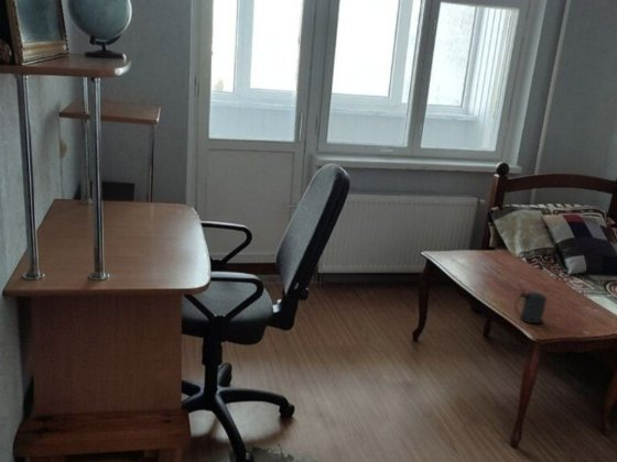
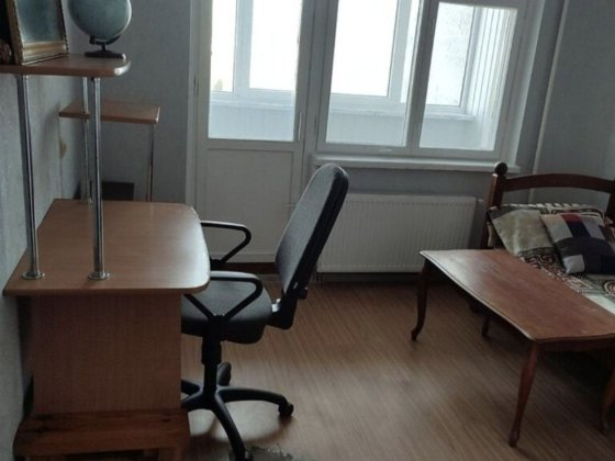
- beer stein [515,287,548,324]
